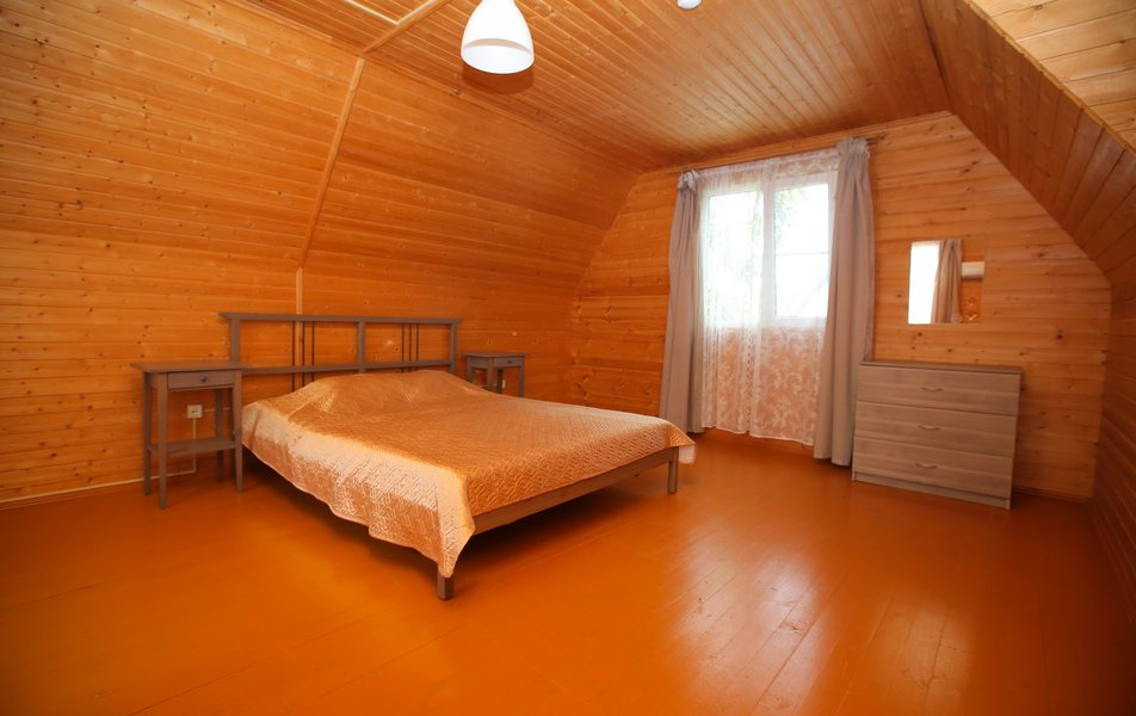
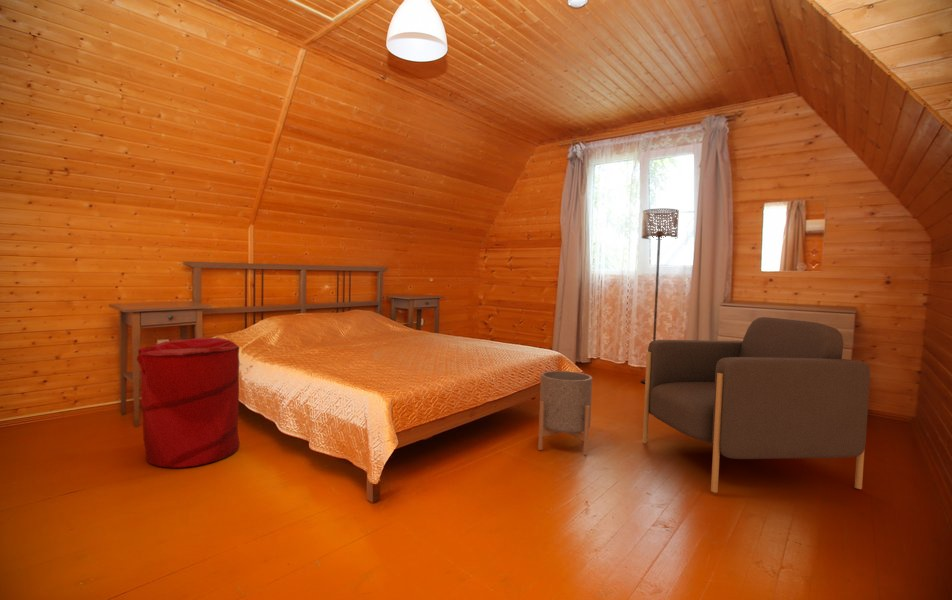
+ floor lamp [640,208,680,384]
+ planter [537,370,593,456]
+ laundry hamper [136,337,241,468]
+ armchair [642,316,871,493]
